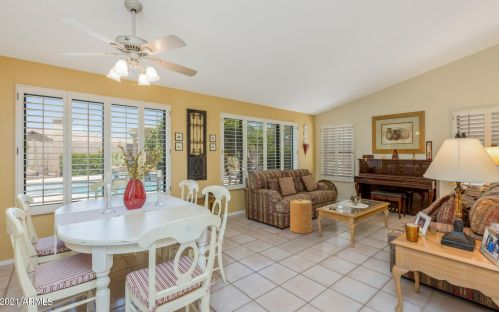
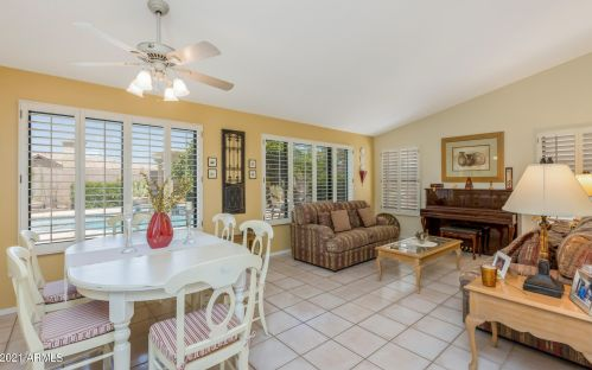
- basket [289,198,313,234]
